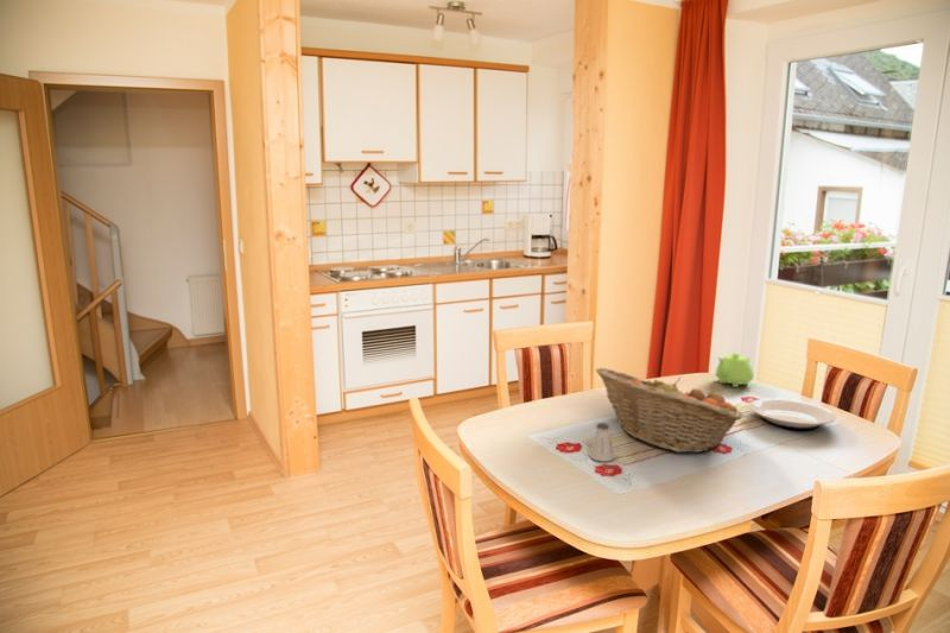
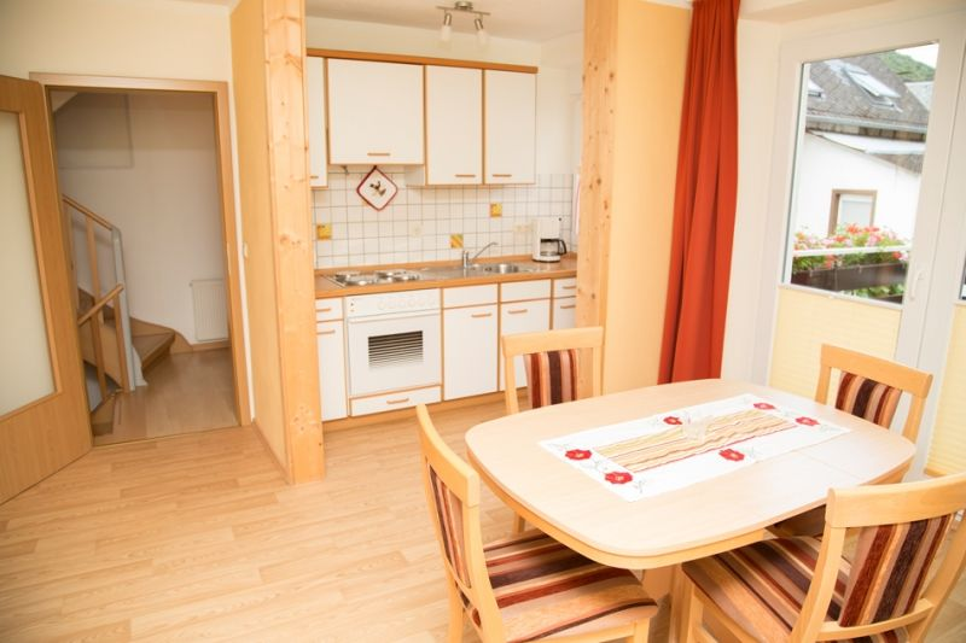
- plate [748,397,837,431]
- teapot [714,352,755,388]
- fruit basket [594,367,746,454]
- saltshaker [588,422,615,462]
